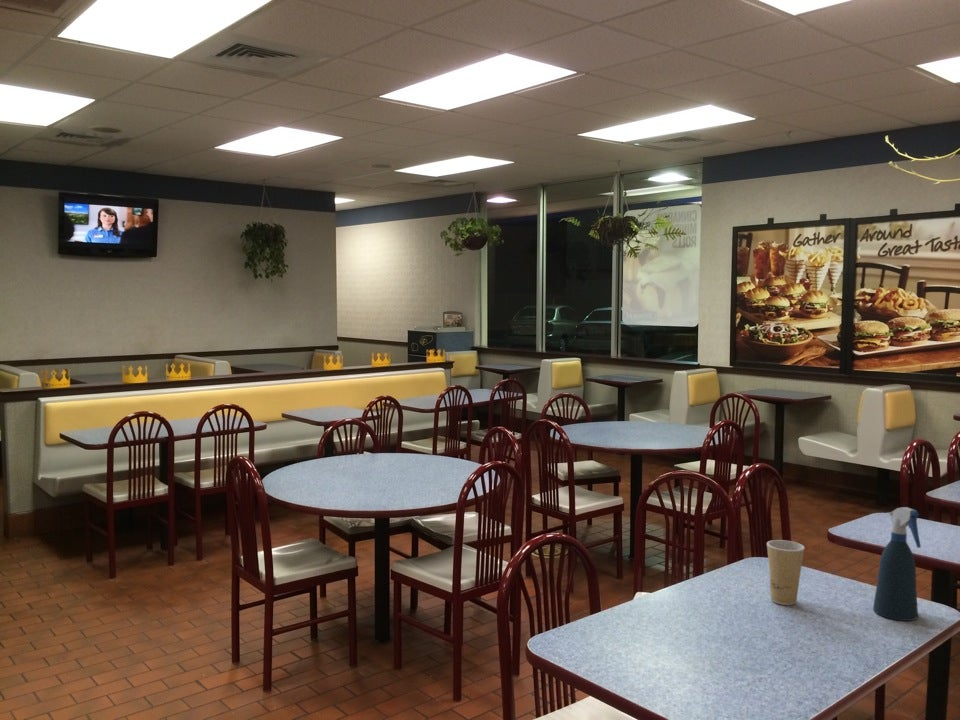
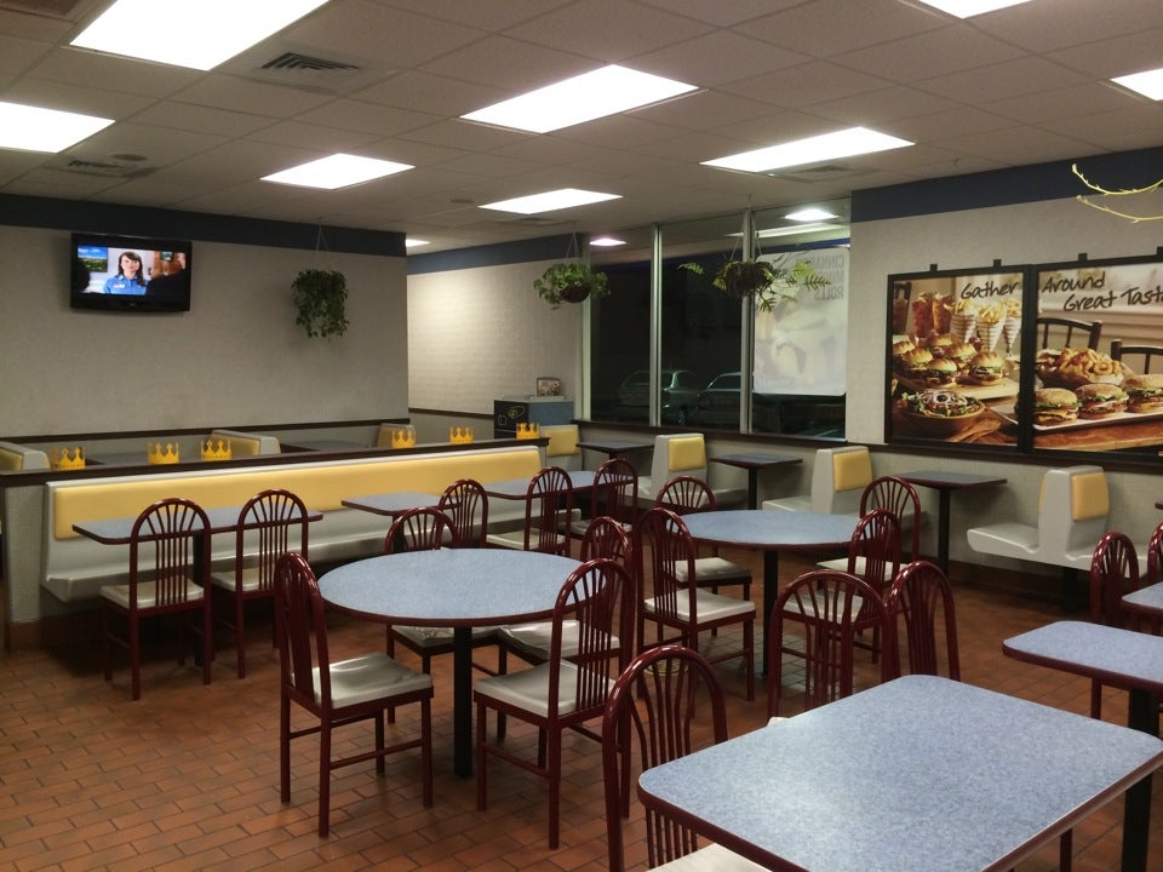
- spray bottle [872,506,922,622]
- paper cup [766,539,806,606]
